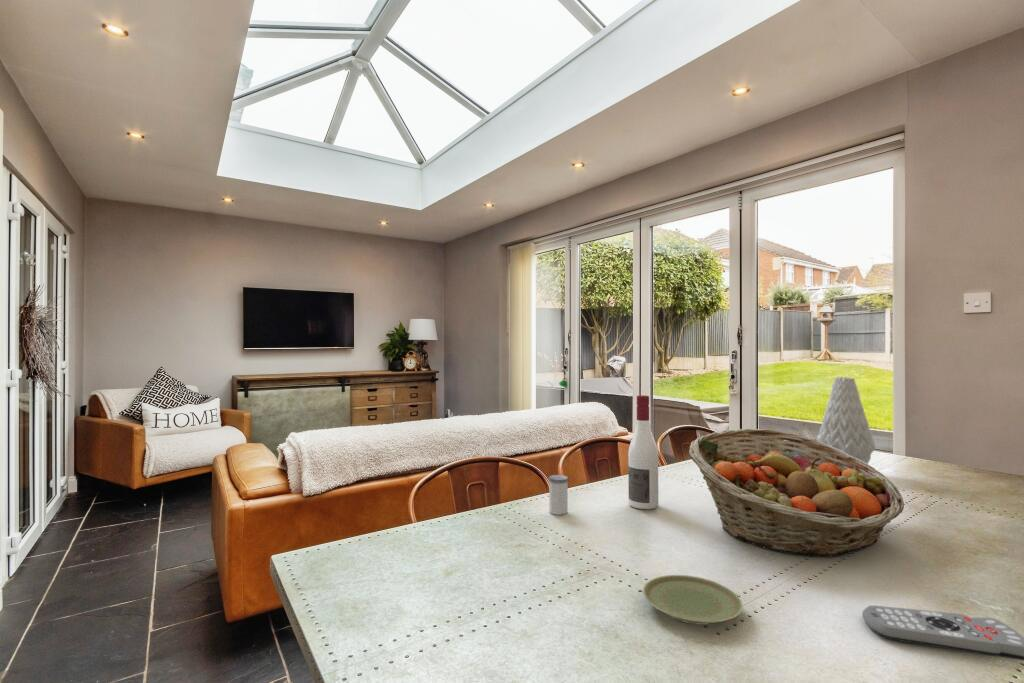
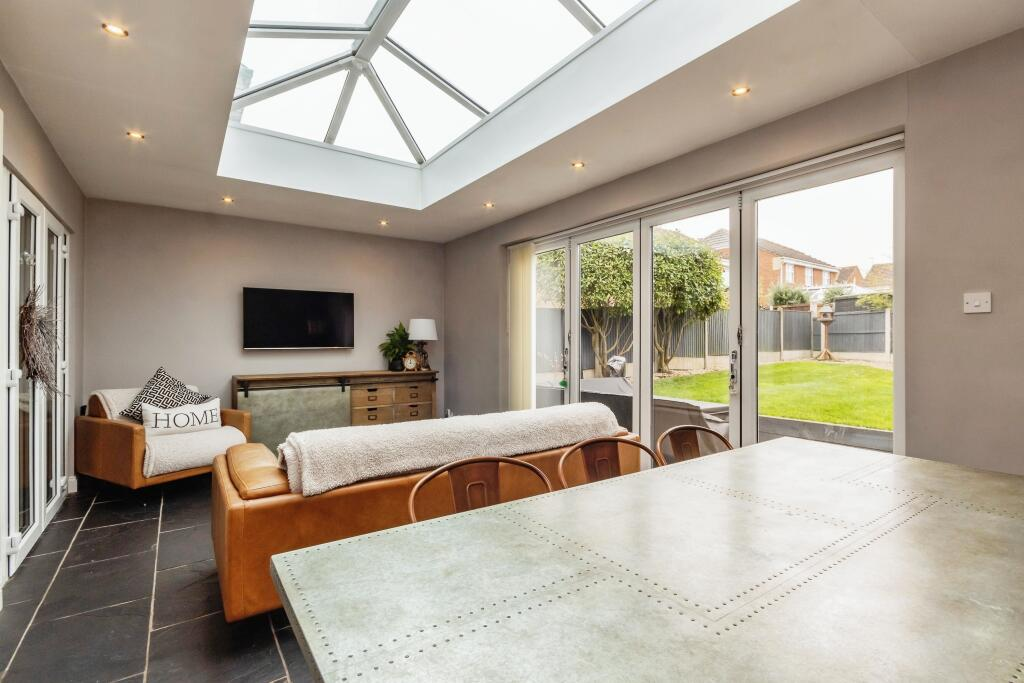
- vase [816,376,876,464]
- alcohol [627,394,659,510]
- fruit basket [688,428,905,558]
- plate [642,574,744,626]
- salt shaker [547,474,569,516]
- remote control [861,605,1024,661]
